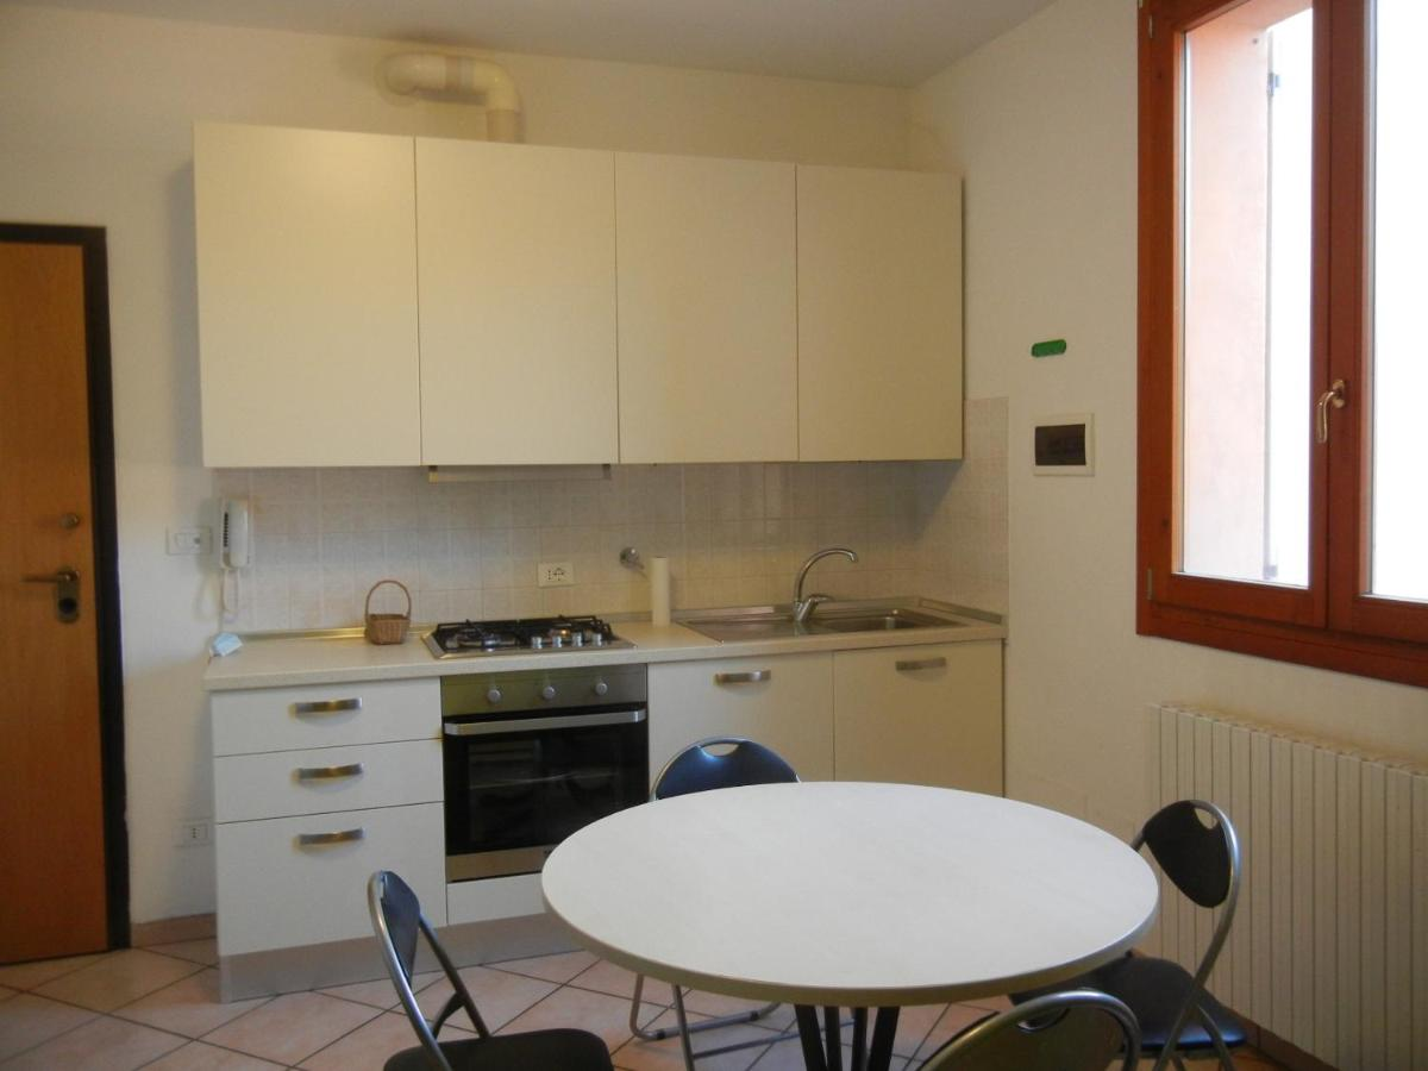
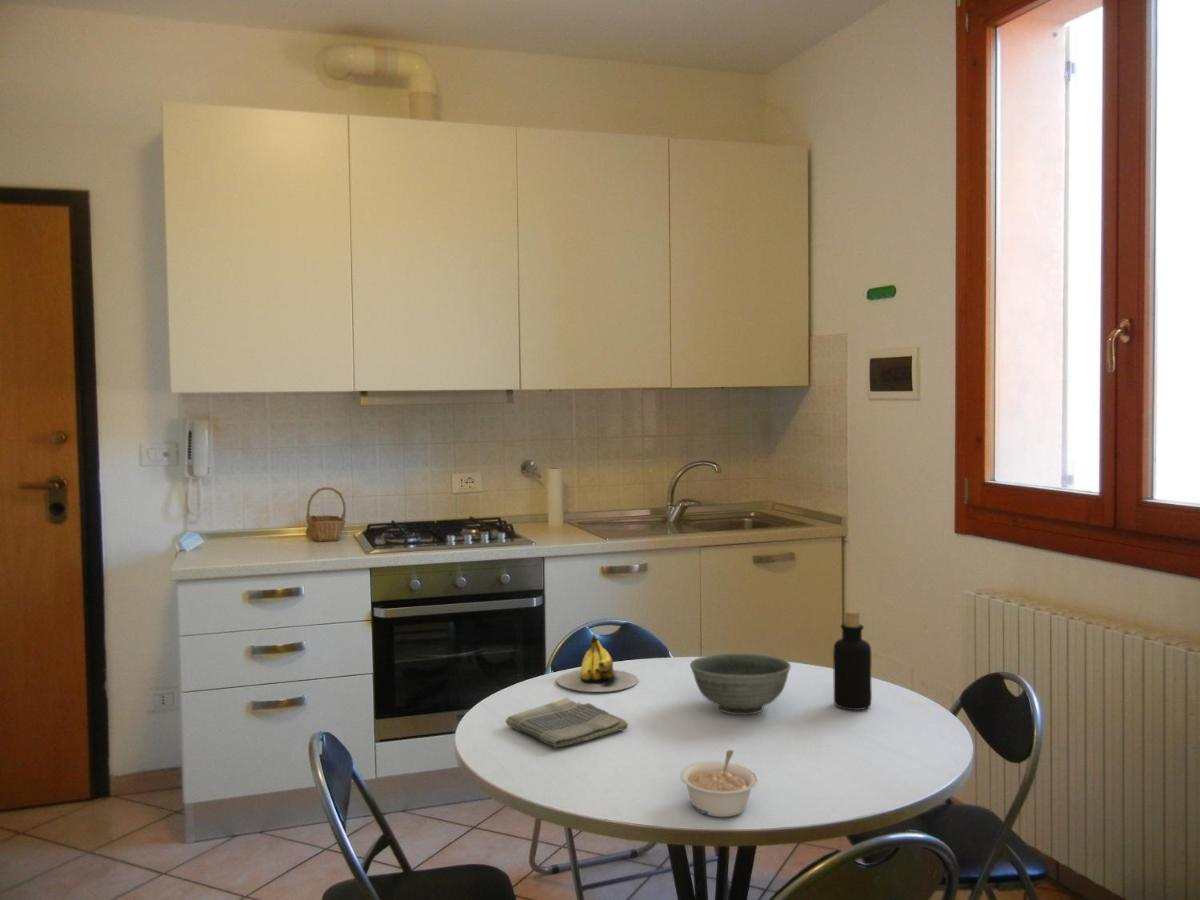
+ bottle [832,609,873,711]
+ bowl [689,653,792,716]
+ legume [679,749,759,818]
+ banana [556,633,639,693]
+ dish towel [504,697,629,748]
